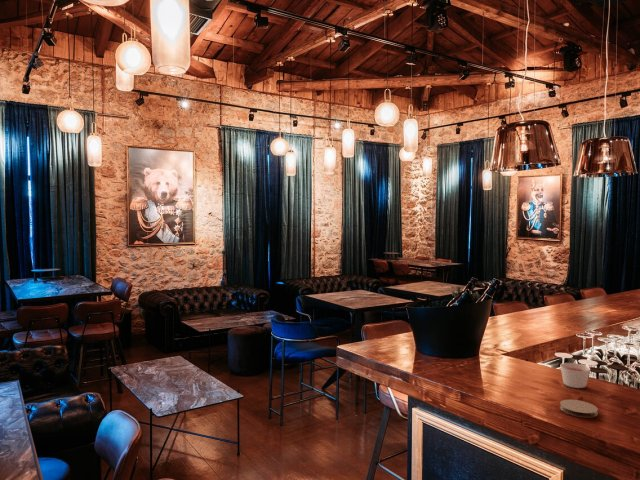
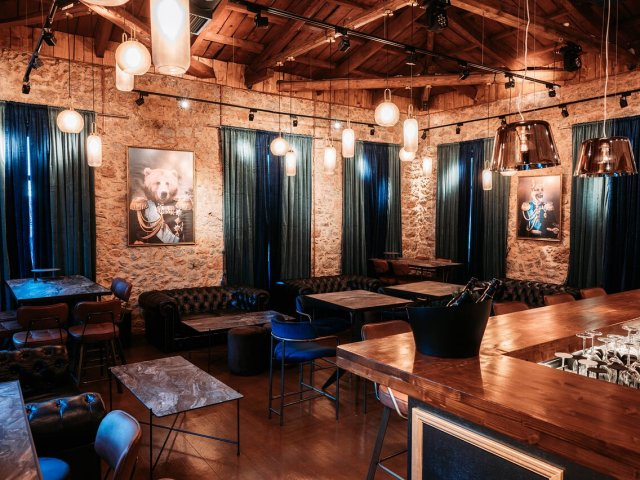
- coaster [559,399,599,419]
- candle [560,362,591,389]
